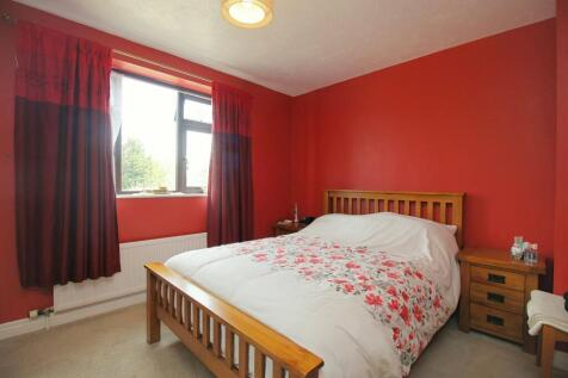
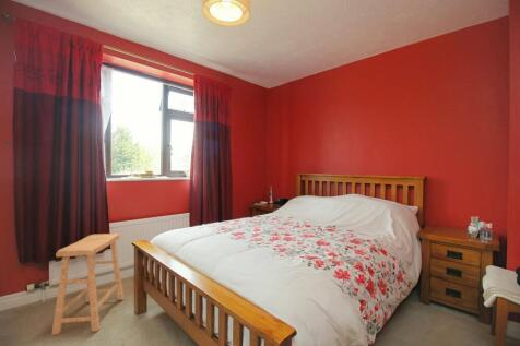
+ stool [50,232,125,336]
